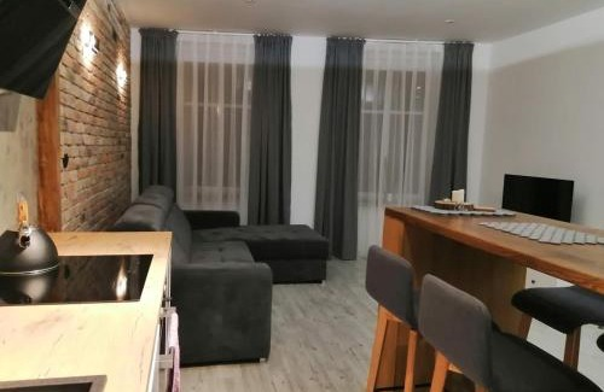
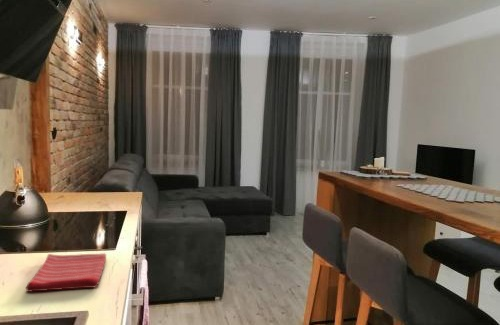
+ dish towel [25,252,107,293]
